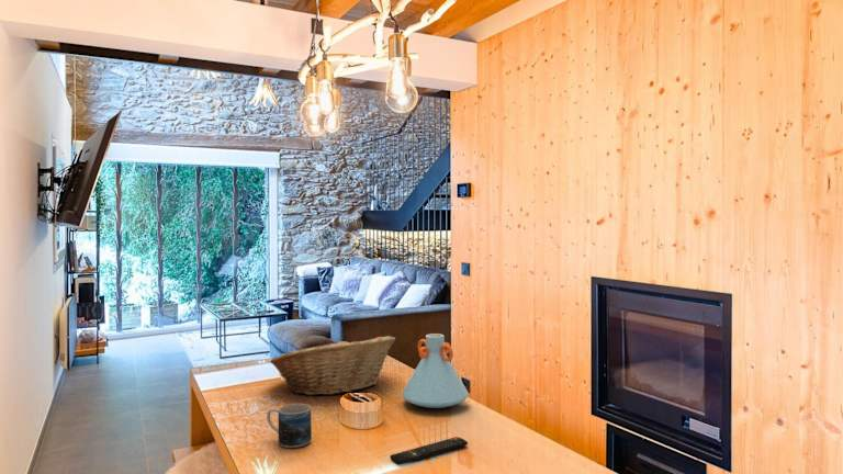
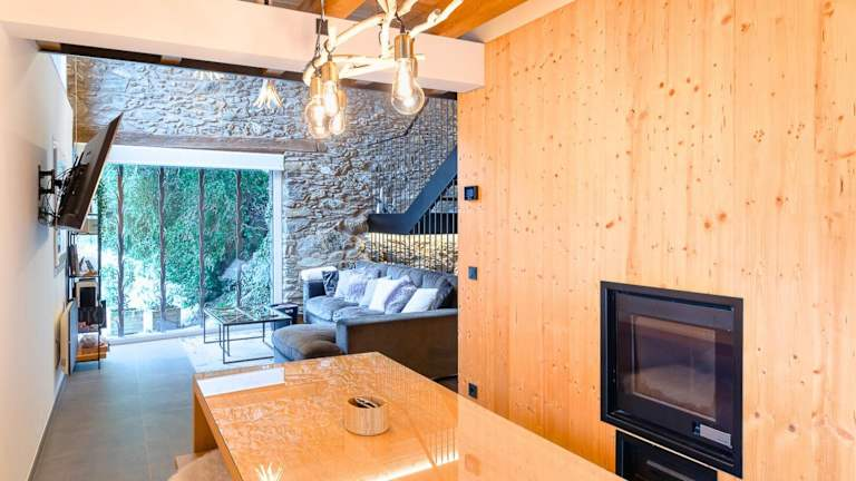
- remote control [390,436,469,465]
- mug [266,403,313,449]
- vase [401,332,470,409]
- fruit basket [269,335,396,396]
